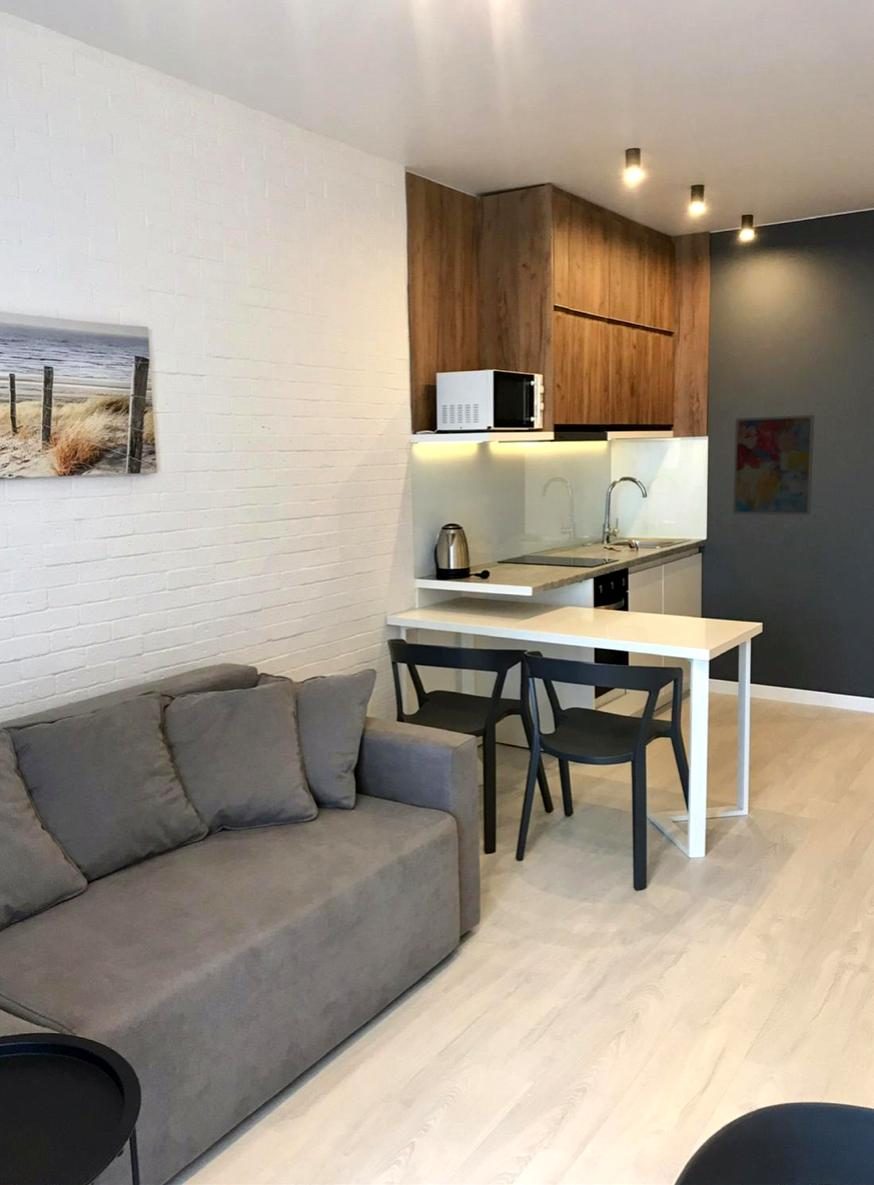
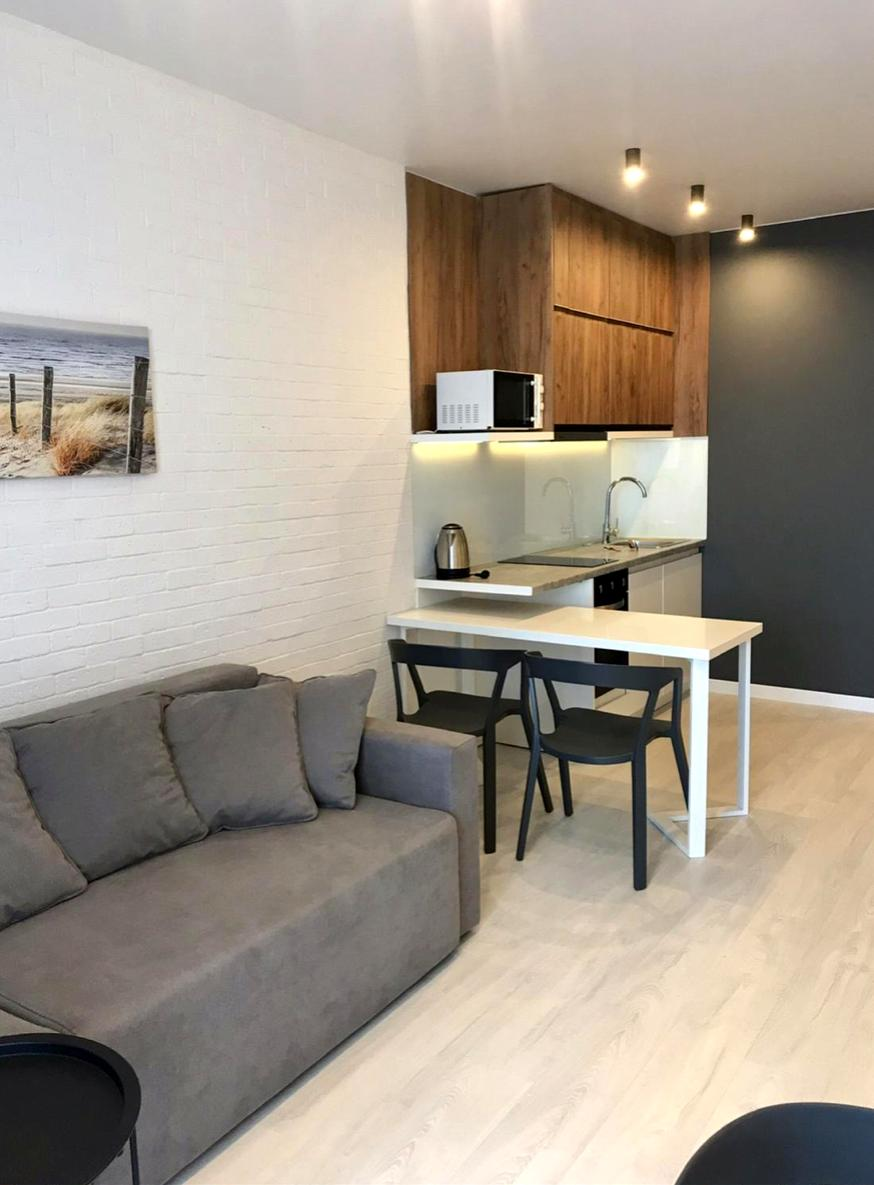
- wall art [732,414,815,516]
